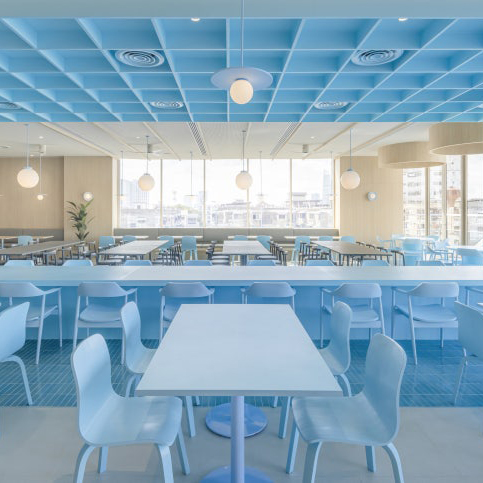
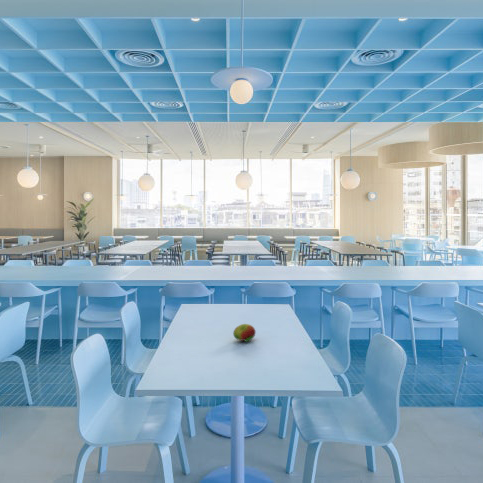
+ fruit [232,323,256,343]
